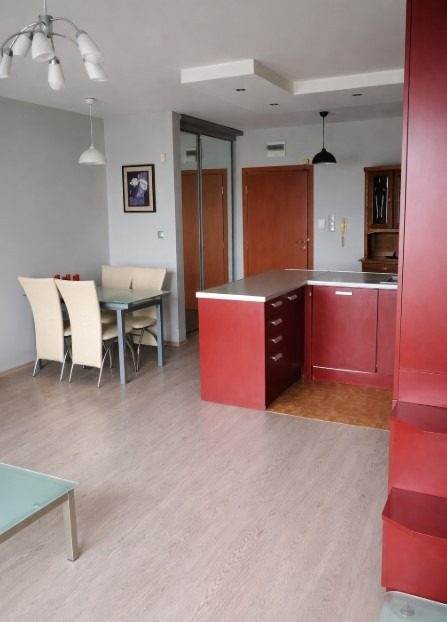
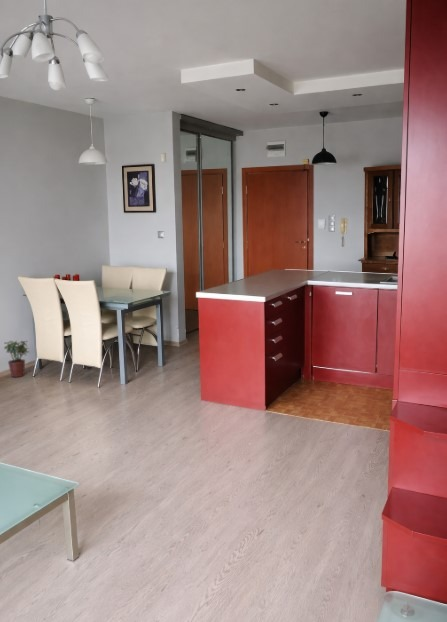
+ potted plant [3,340,30,378]
